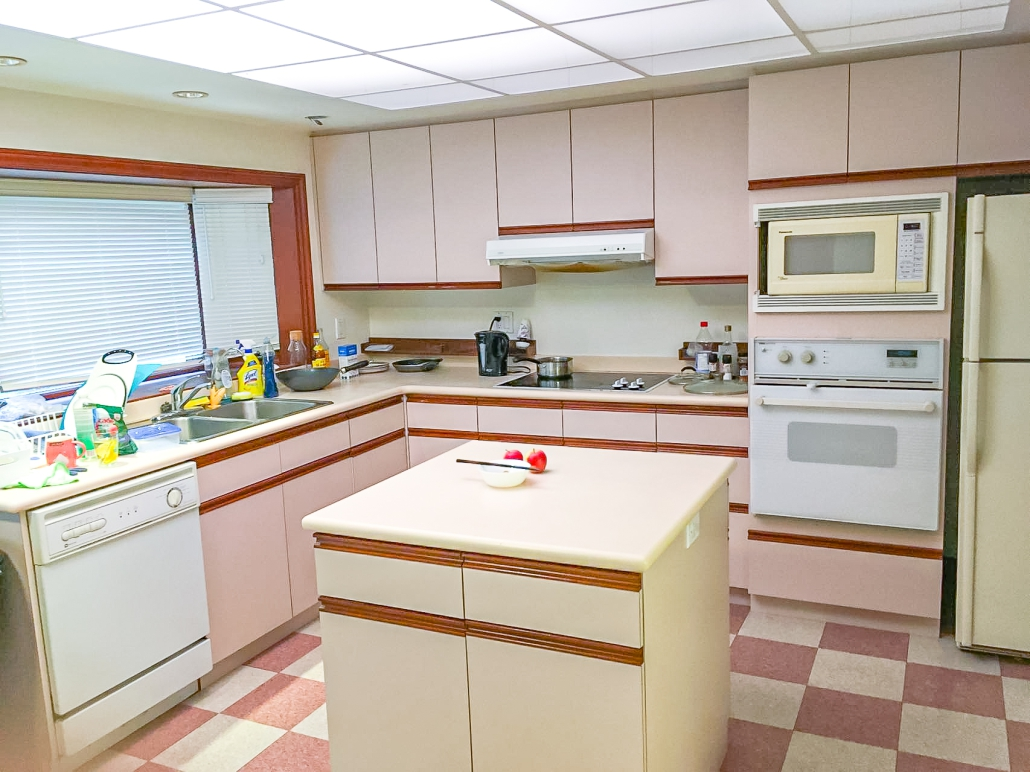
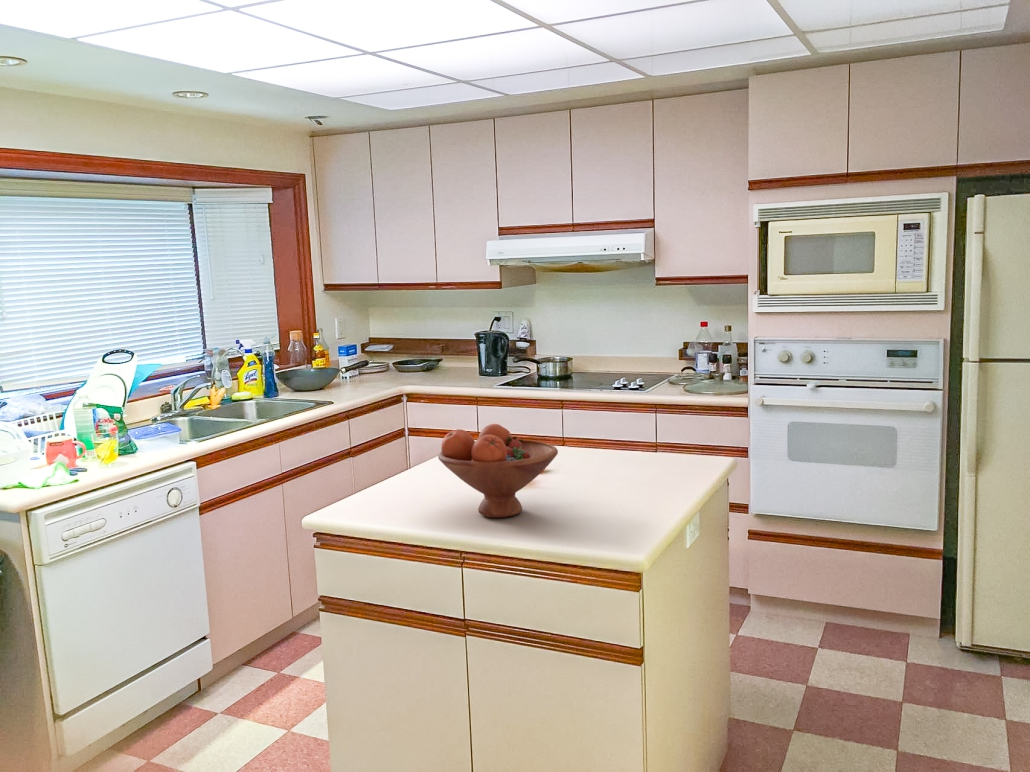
+ fruit bowl [437,423,559,518]
